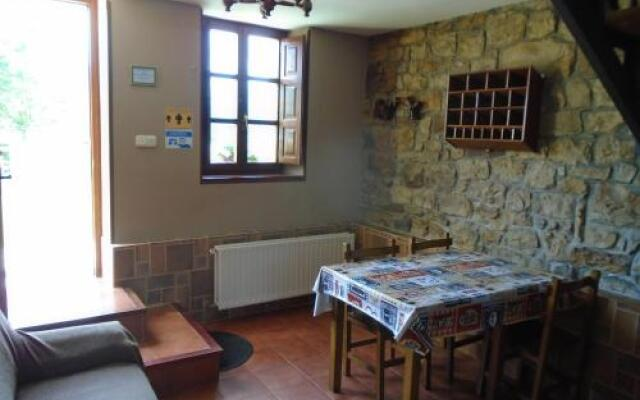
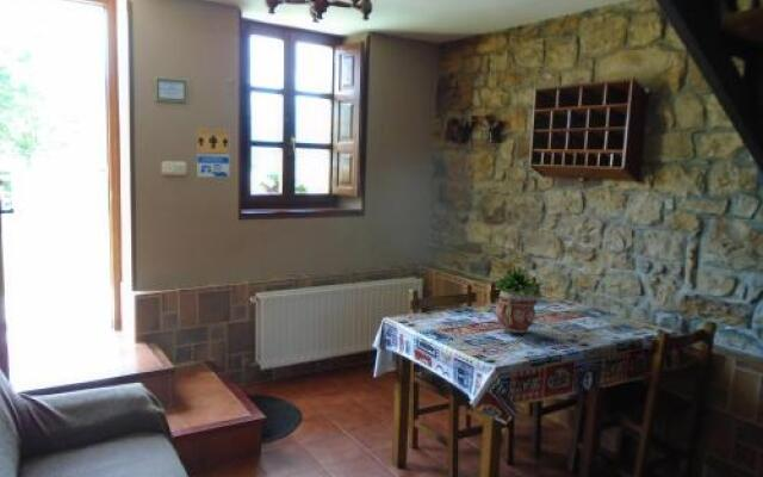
+ potted plant [490,264,547,334]
